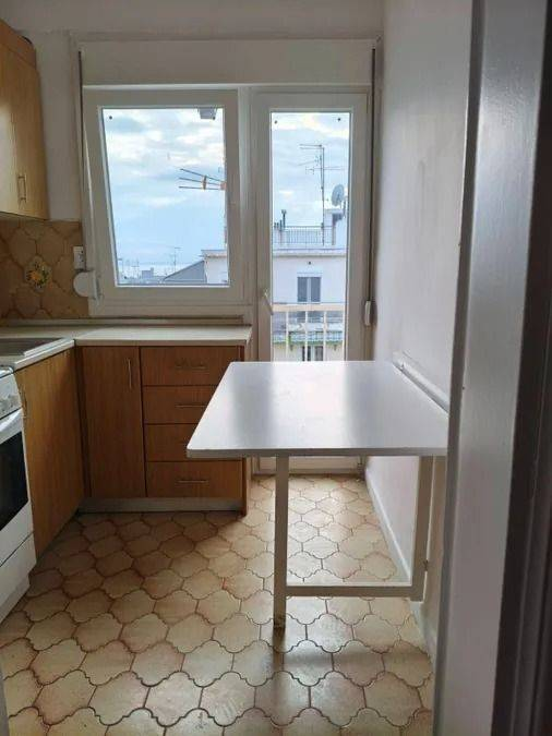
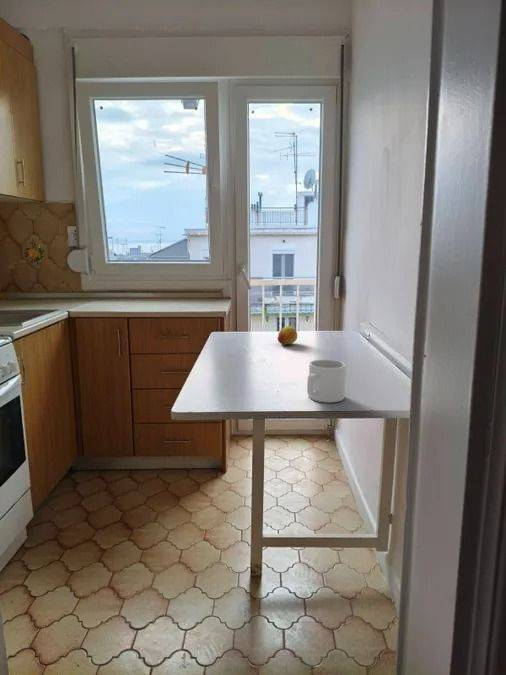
+ fruit [276,325,298,346]
+ mug [306,358,347,403]
